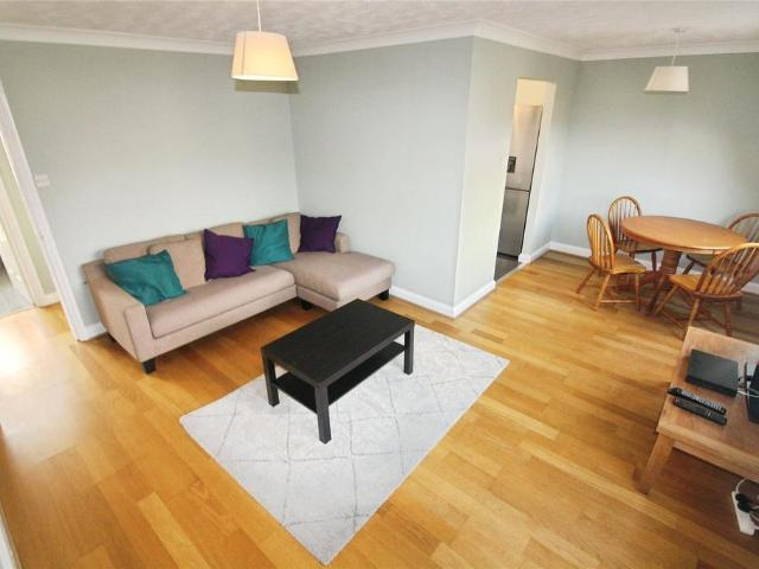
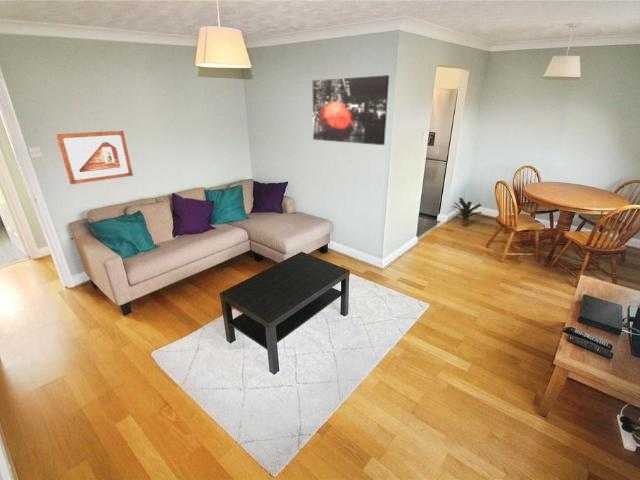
+ wall art [312,74,390,146]
+ picture frame [55,130,134,185]
+ potted plant [452,197,483,228]
